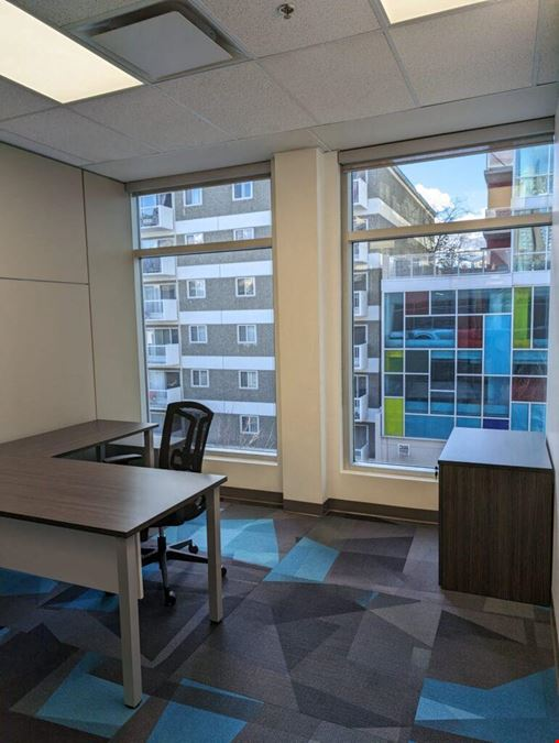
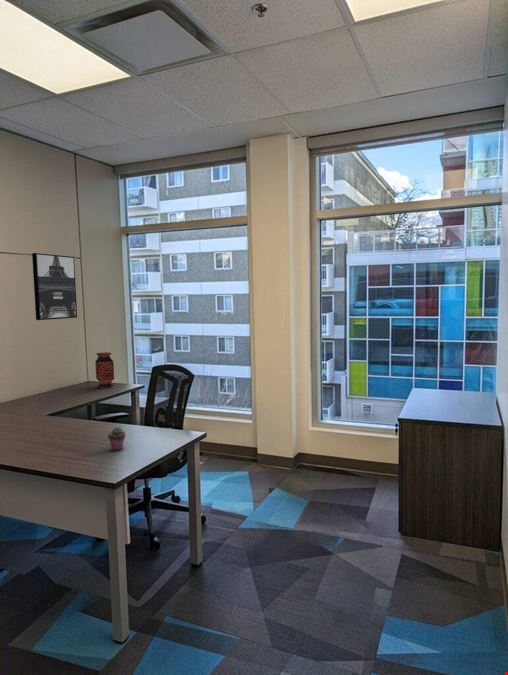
+ potted succulent [107,426,127,452]
+ wall art [31,252,78,321]
+ vase [94,351,115,389]
